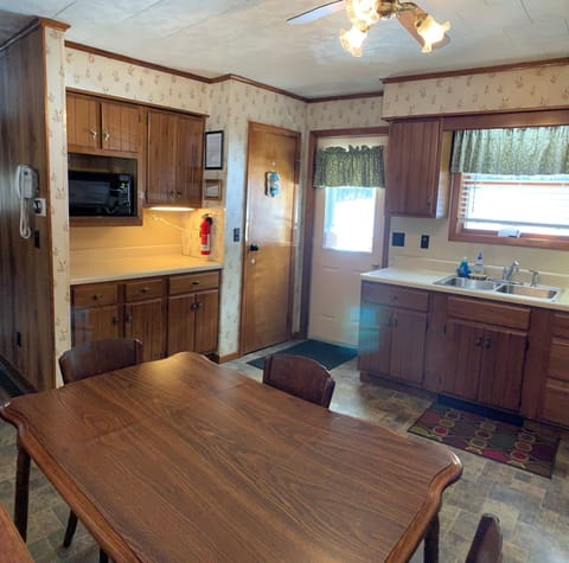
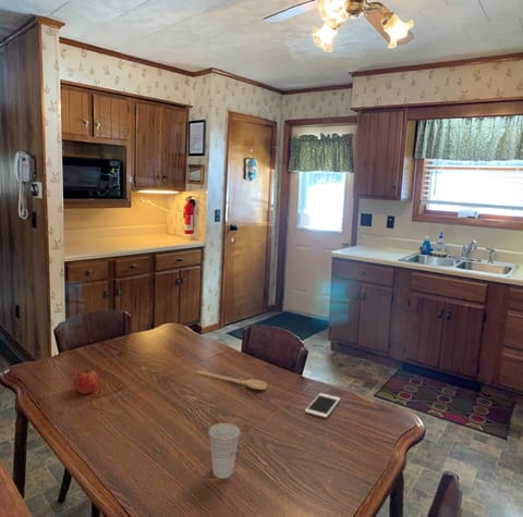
+ cup [207,422,241,480]
+ fruit [74,369,99,395]
+ spoon [195,370,268,391]
+ cell phone [304,392,341,419]
